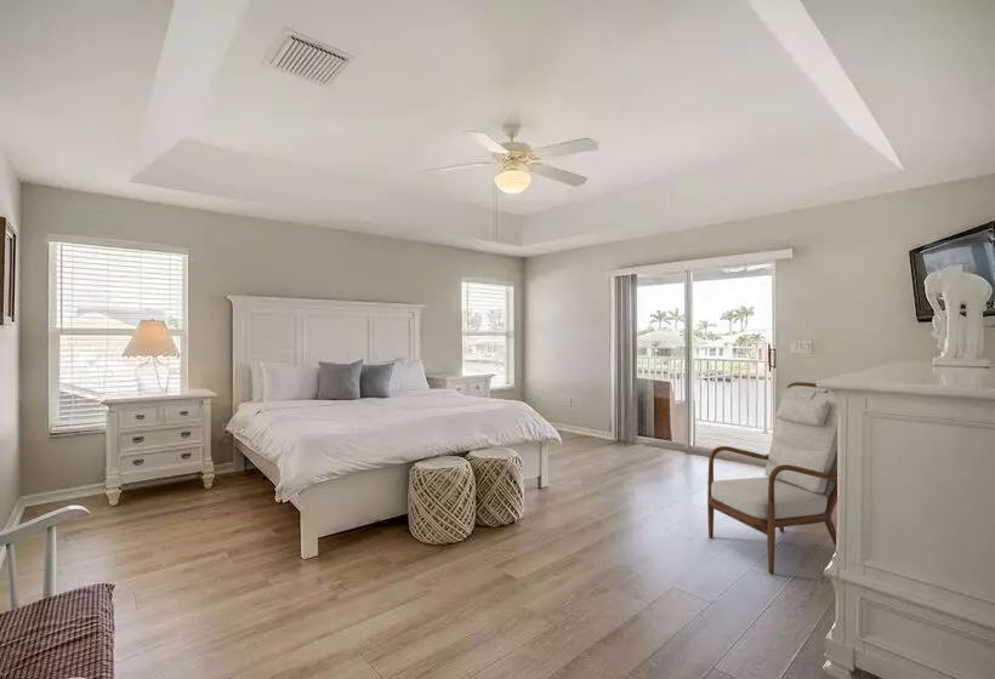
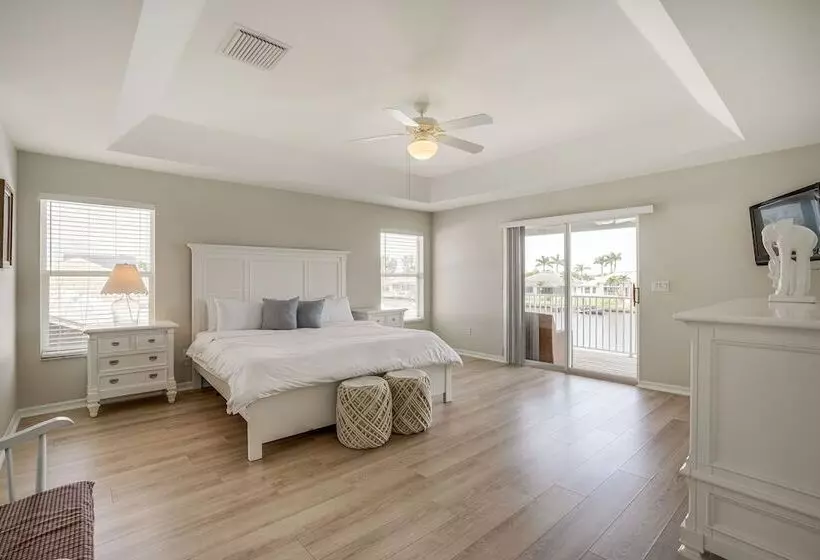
- armchair [706,381,838,575]
